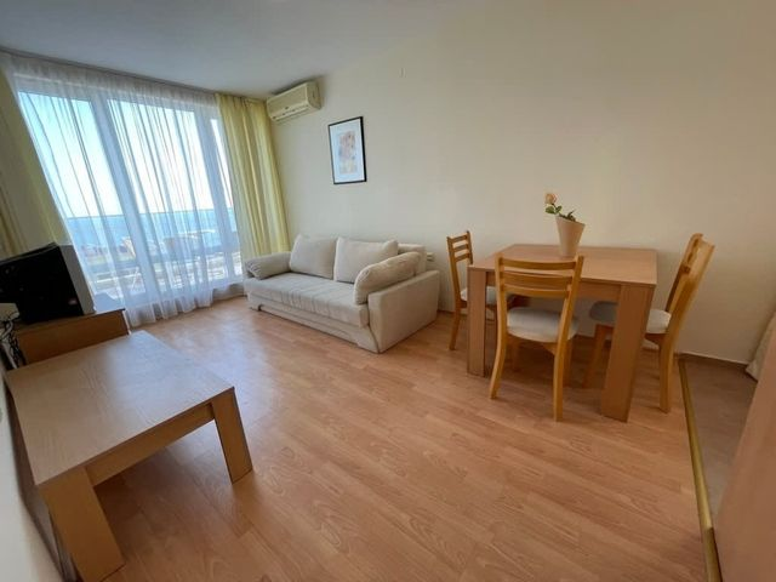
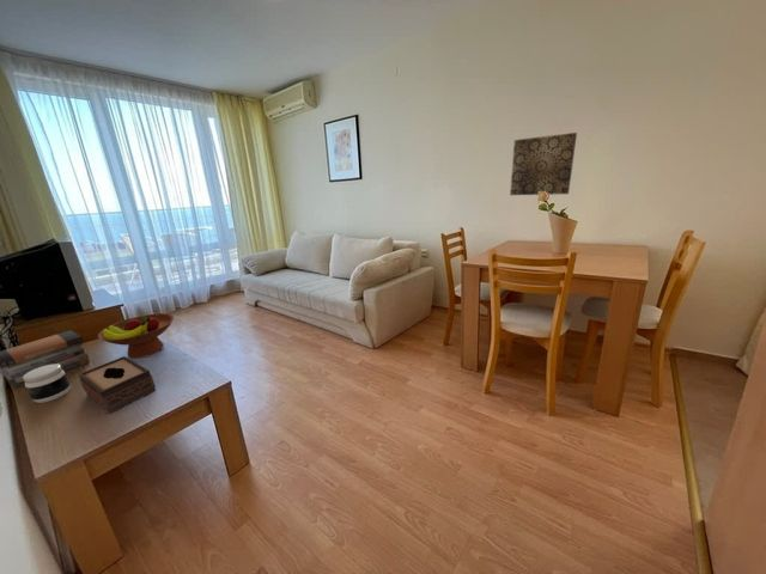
+ book stack [0,329,91,390]
+ jar [23,364,72,404]
+ tissue box [78,355,157,415]
+ wall art [509,132,578,196]
+ fruit bowl [97,312,175,359]
